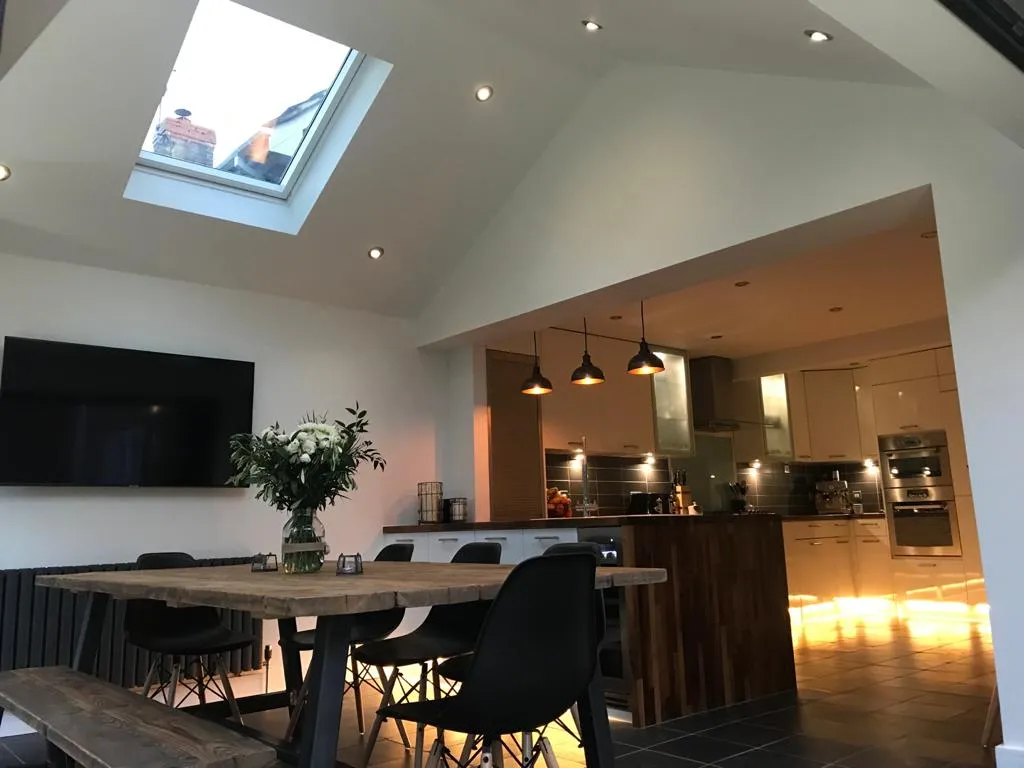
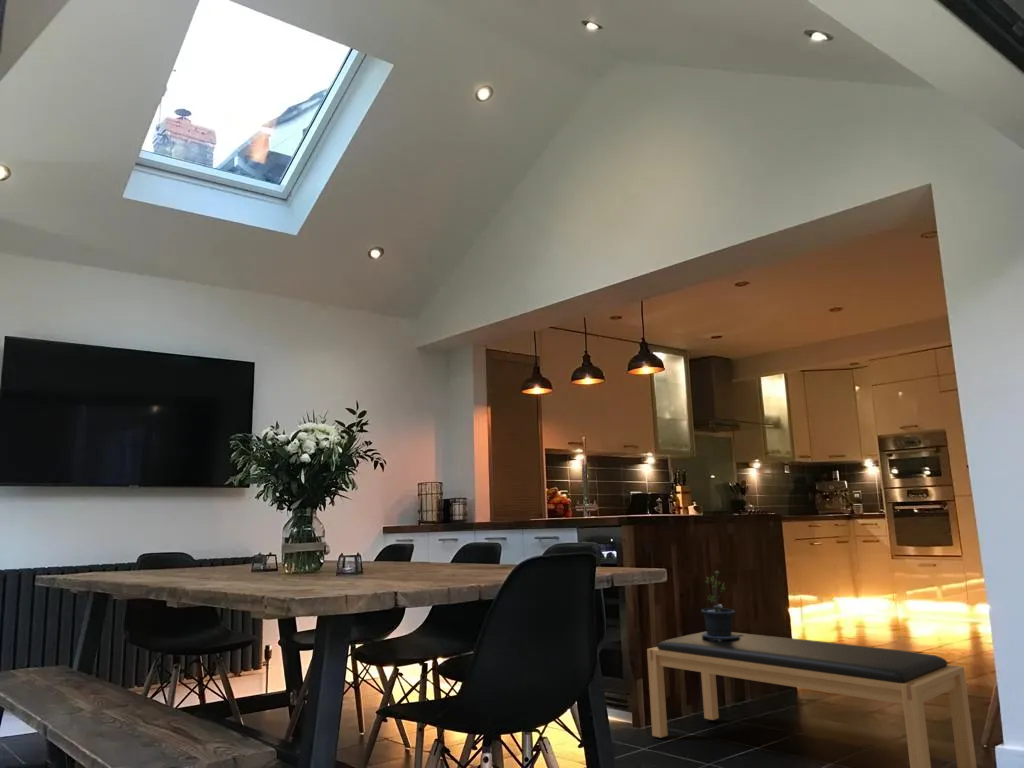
+ potted plant [700,570,744,641]
+ bench [646,631,978,768]
